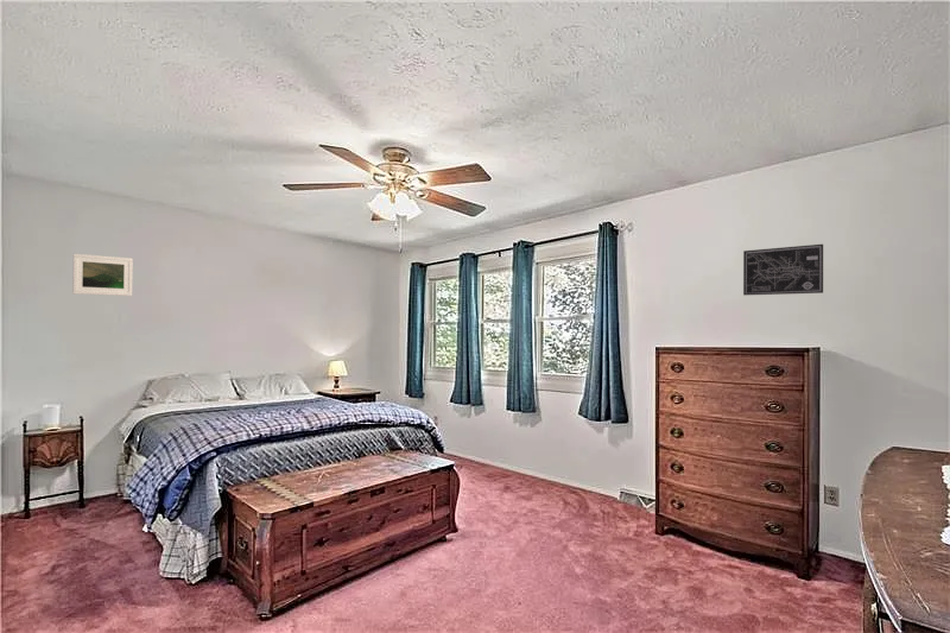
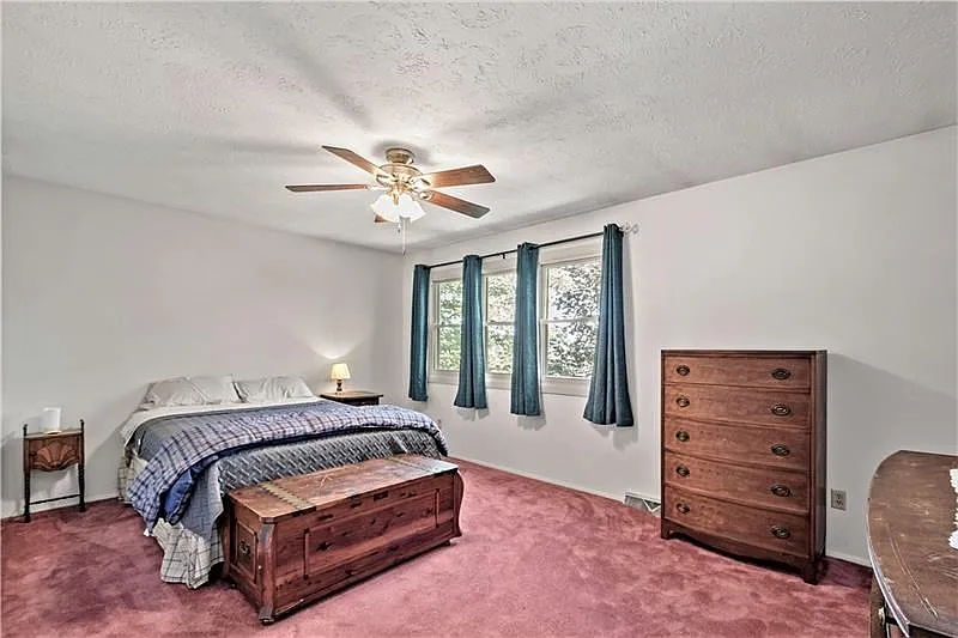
- wall art [742,243,824,297]
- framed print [71,253,134,297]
